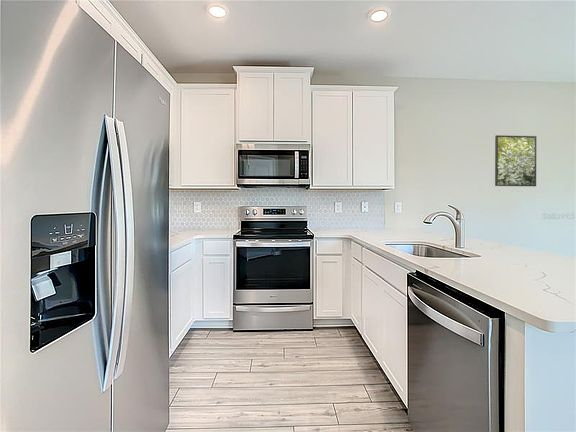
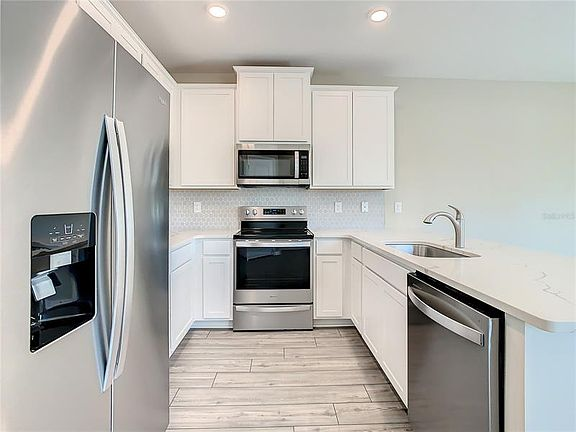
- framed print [494,134,537,187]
